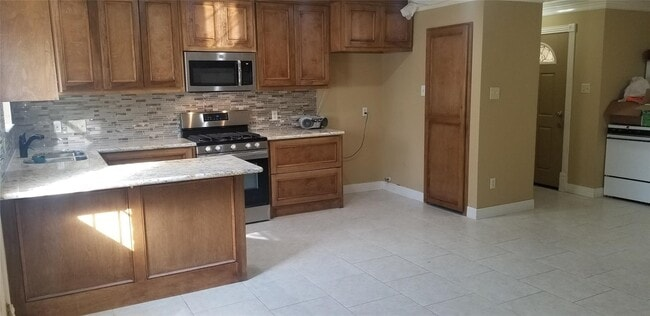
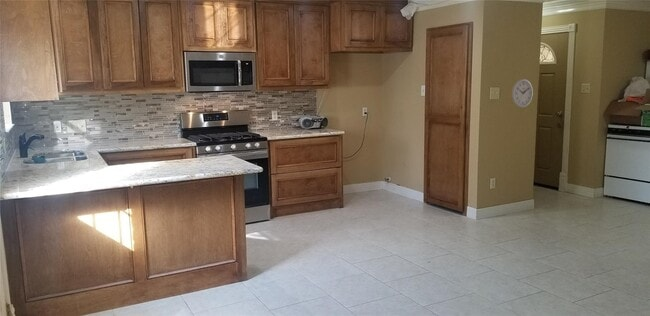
+ wall clock [511,78,534,109]
